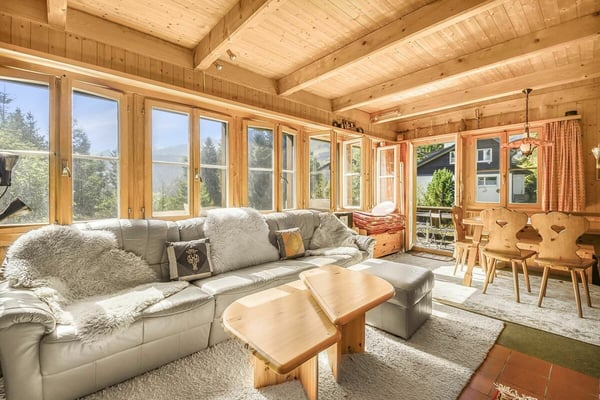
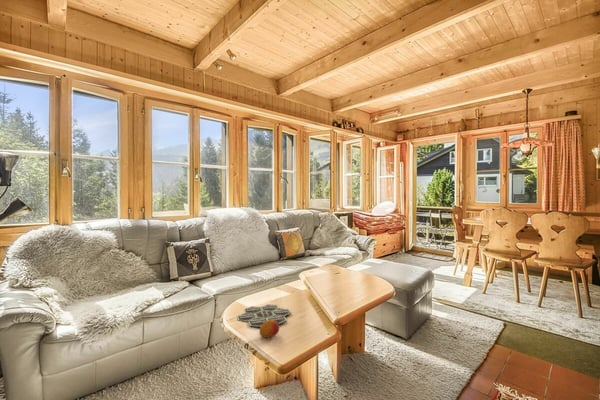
+ fruit [258,320,280,338]
+ board game [236,303,292,328]
